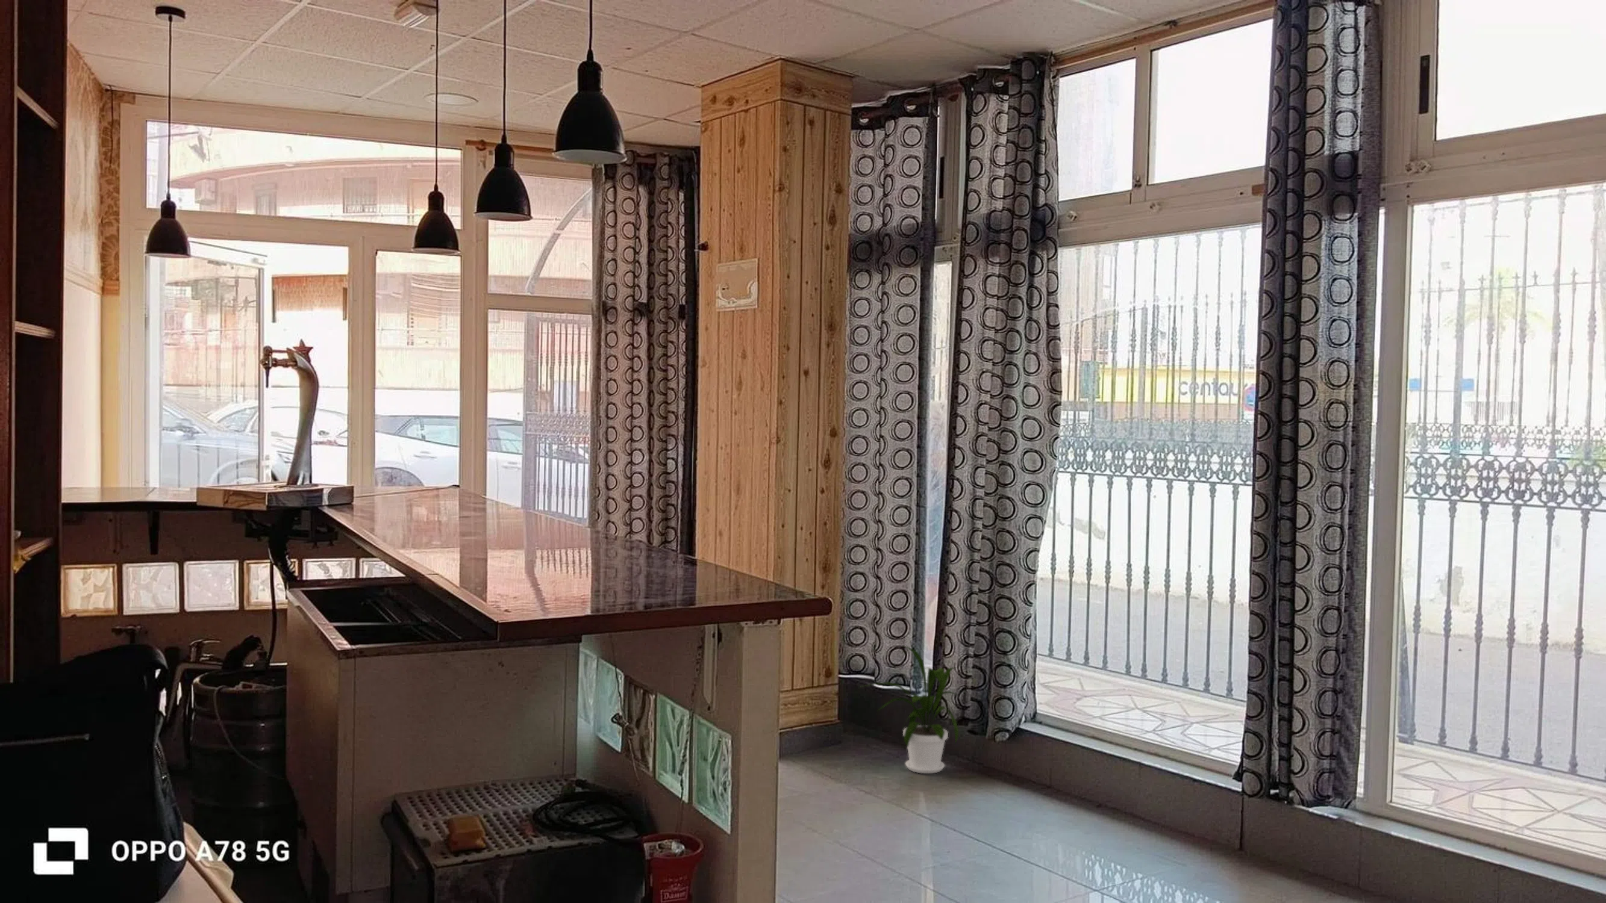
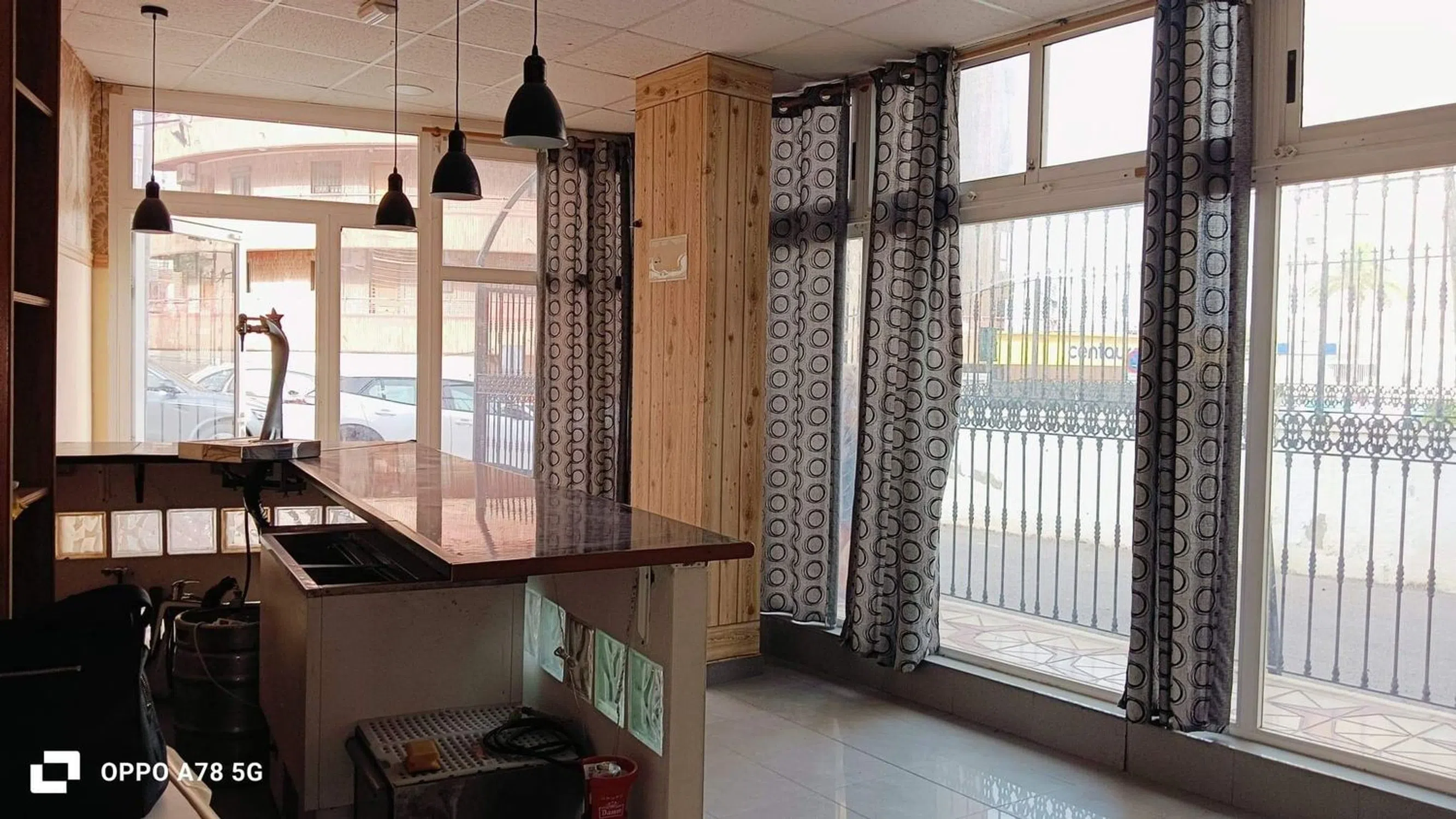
- house plant [858,644,959,774]
